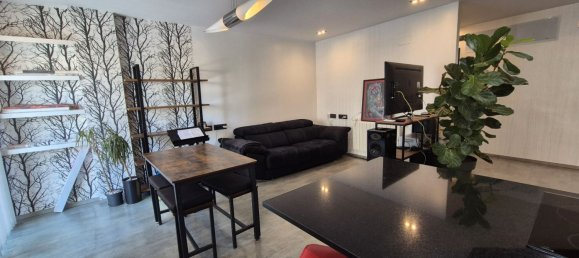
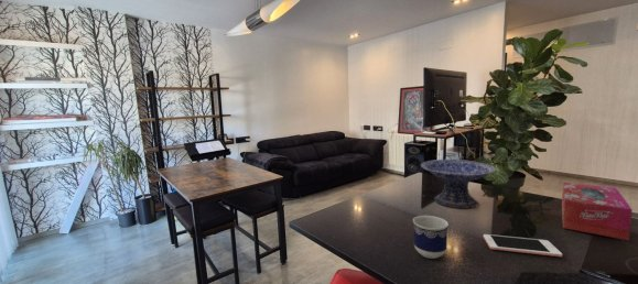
+ tissue box [561,181,634,241]
+ cell phone [483,233,563,258]
+ cup [412,215,450,260]
+ decorative bowl [420,159,498,209]
